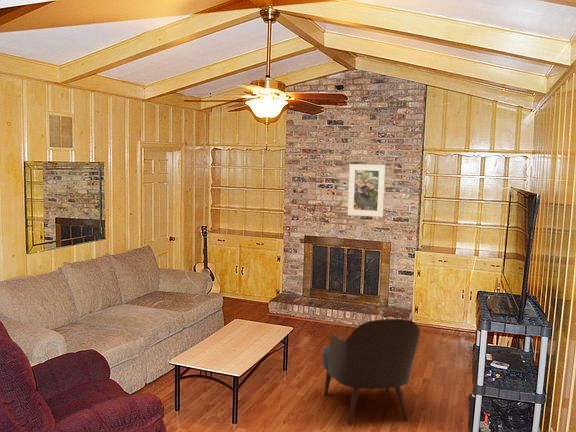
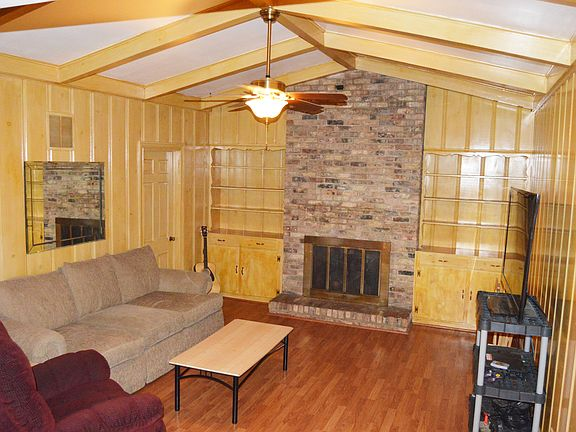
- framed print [347,163,386,218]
- armchair [322,318,421,425]
